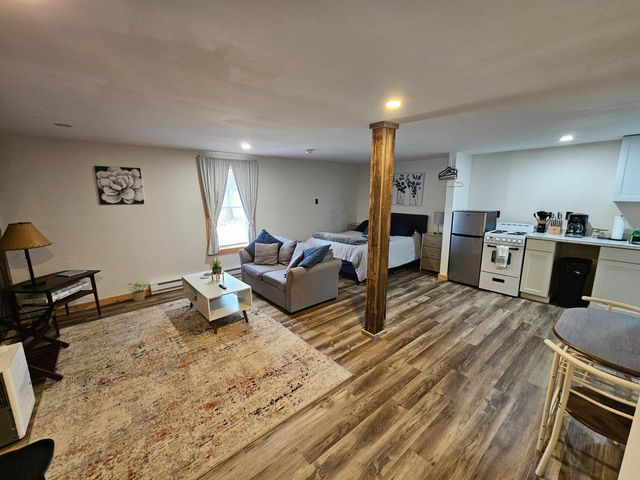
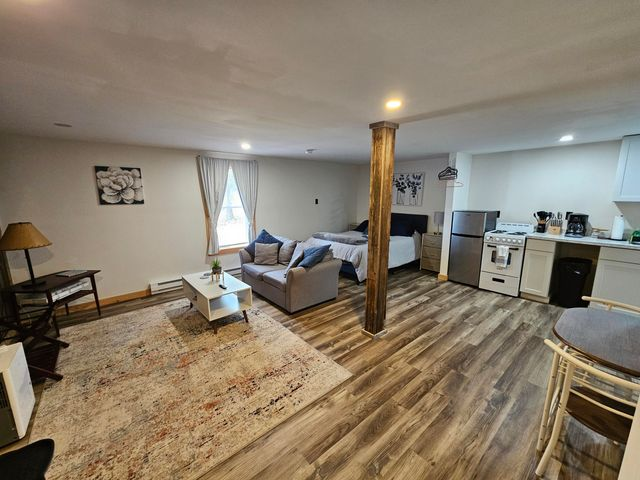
- potted plant [127,281,148,302]
